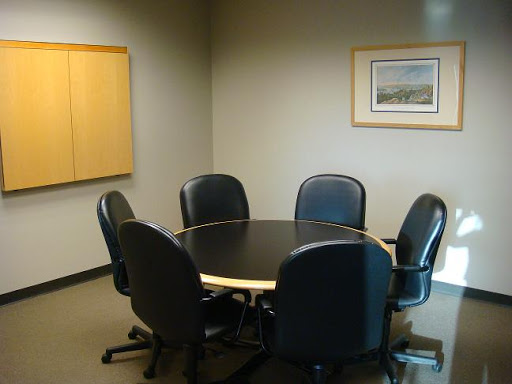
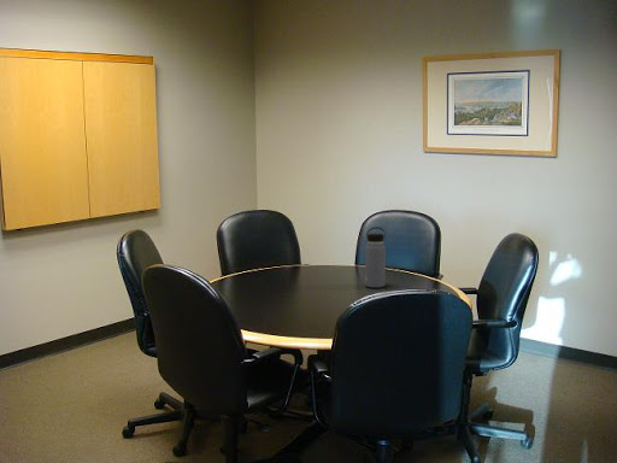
+ water bottle [364,225,387,288]
